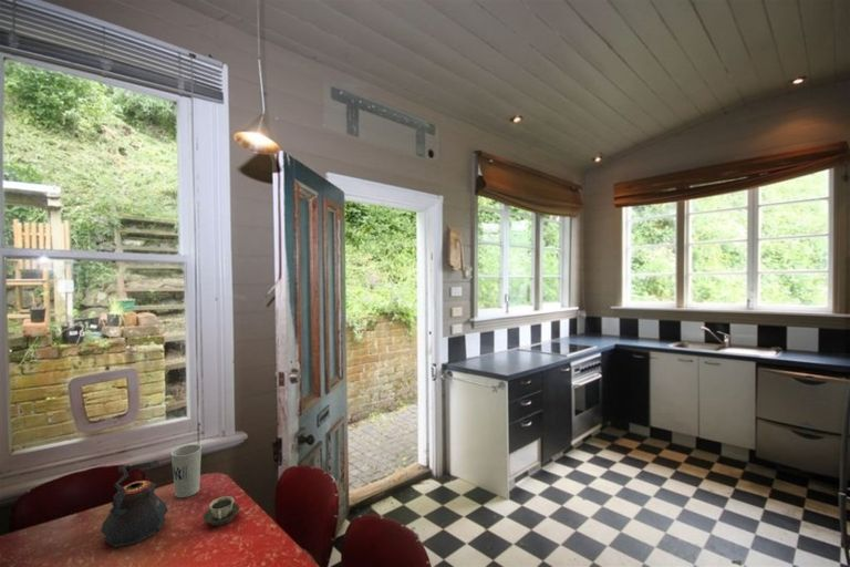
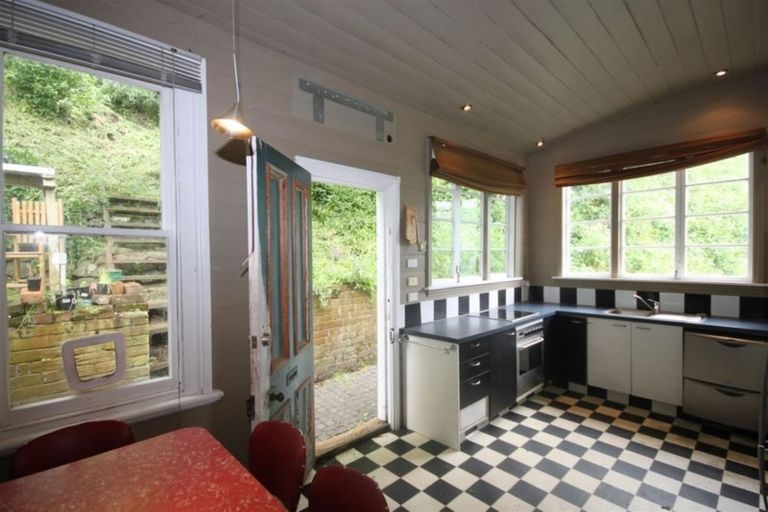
- cup [170,443,203,498]
- teapot [100,458,169,548]
- cup [203,495,241,527]
